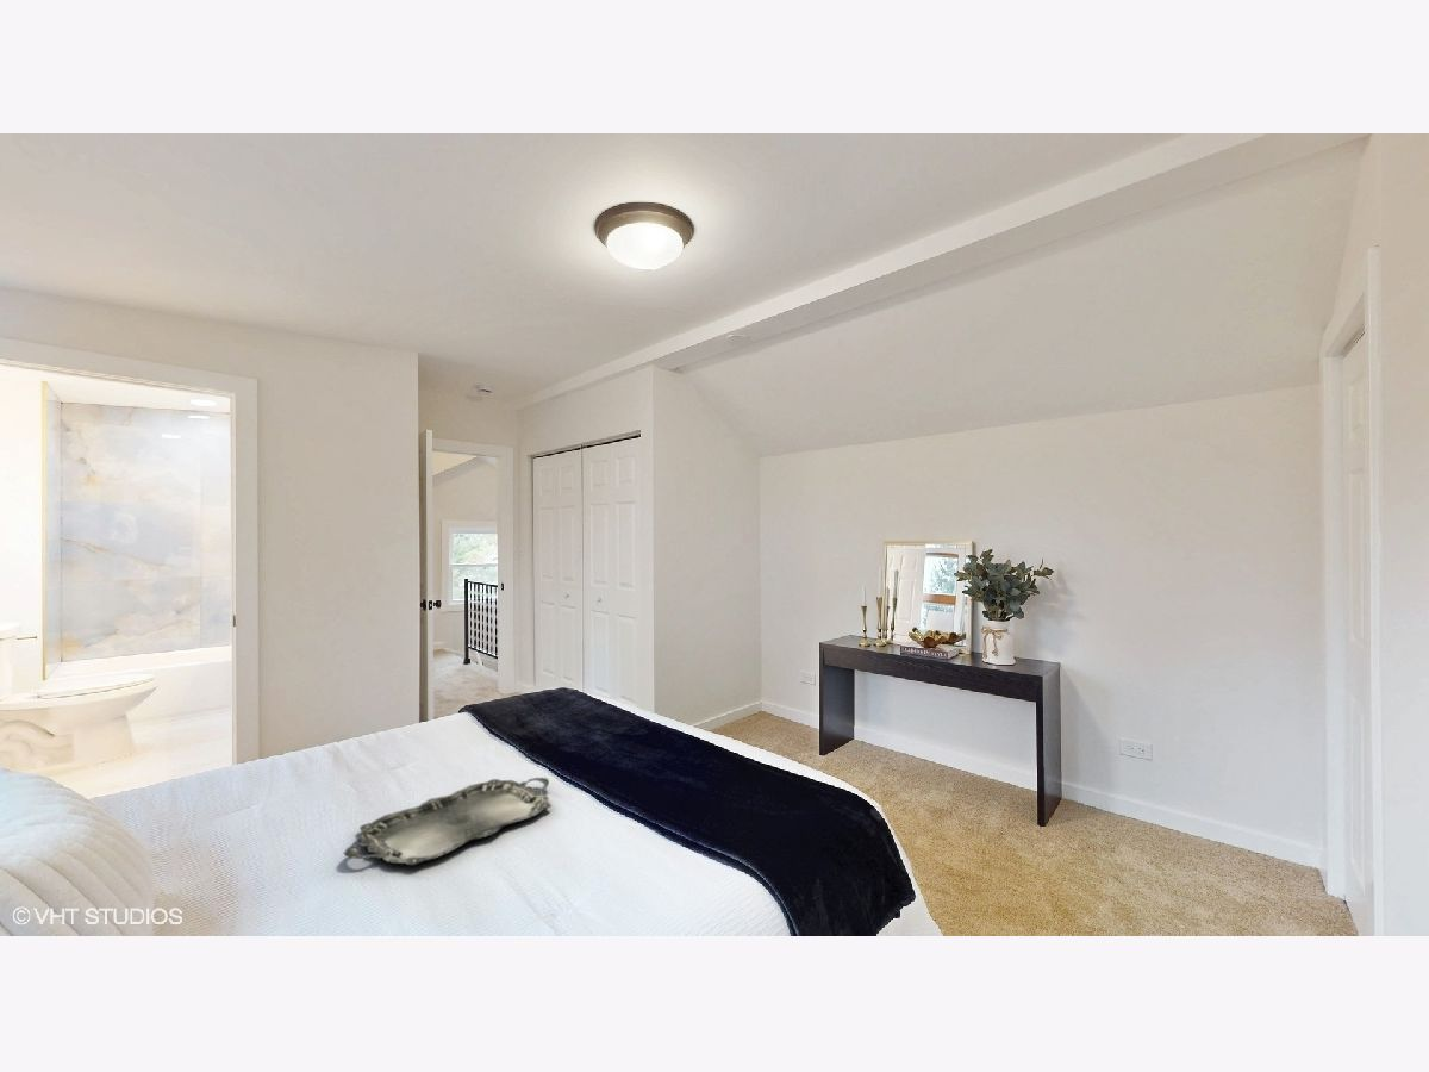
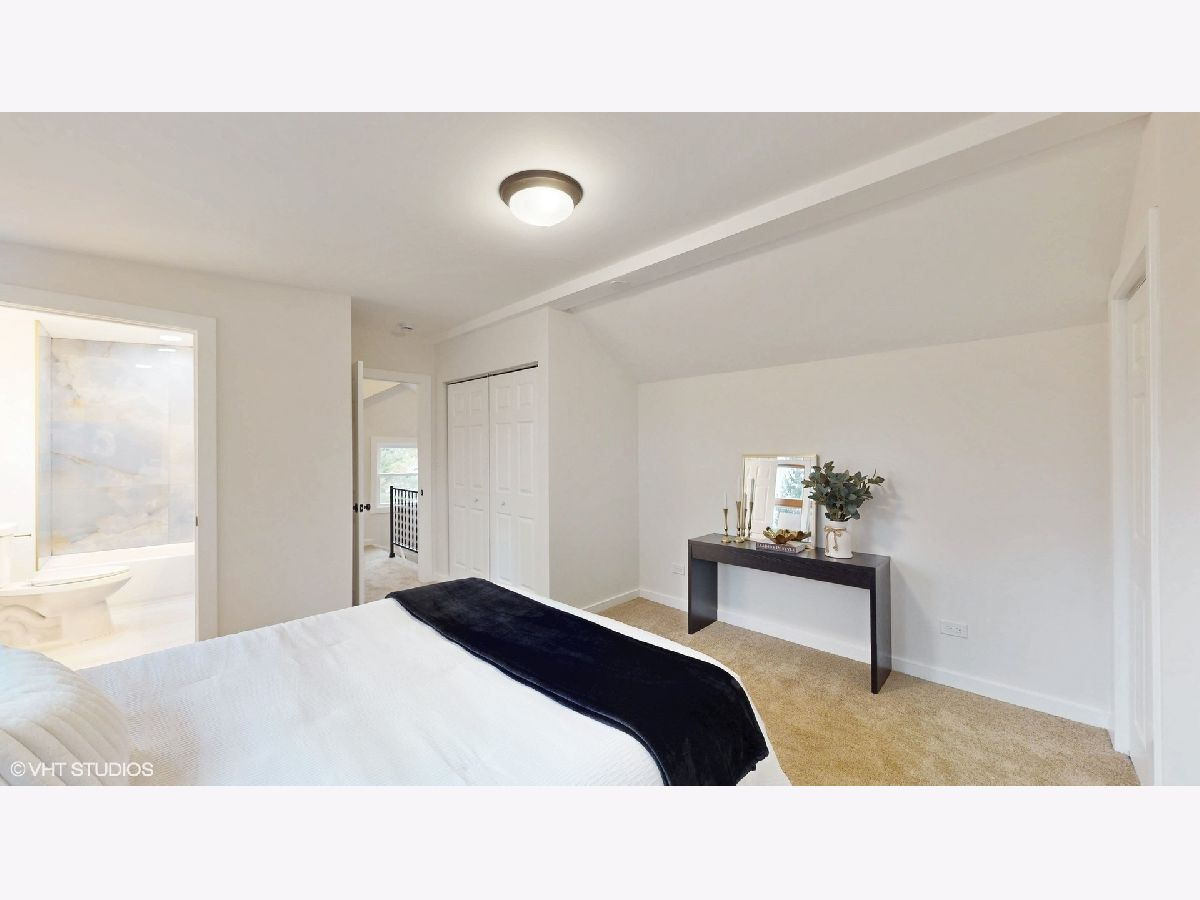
- serving tray [343,777,553,866]
